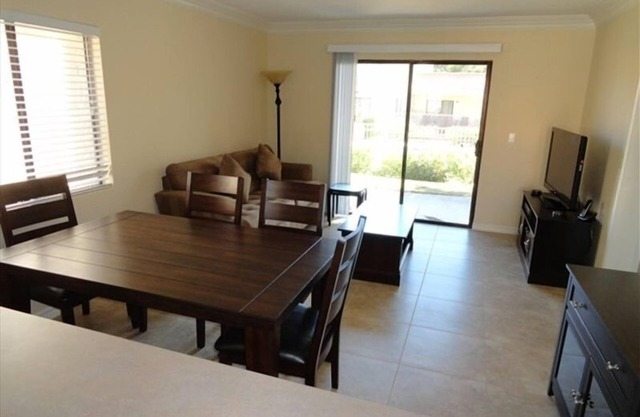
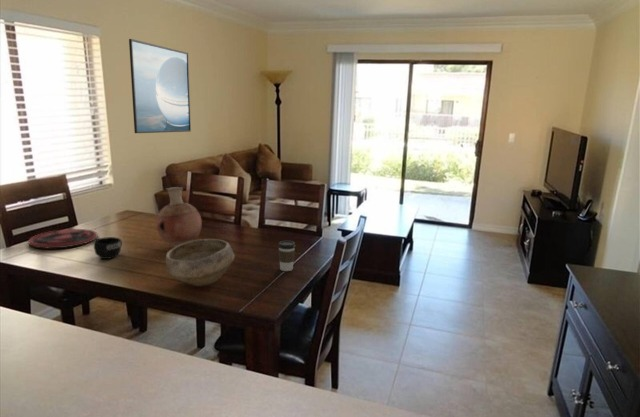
+ mug [93,236,123,260]
+ bowl [165,238,235,287]
+ coffee cup [277,240,296,272]
+ vase [155,186,203,248]
+ plate [27,228,99,250]
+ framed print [128,38,192,134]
